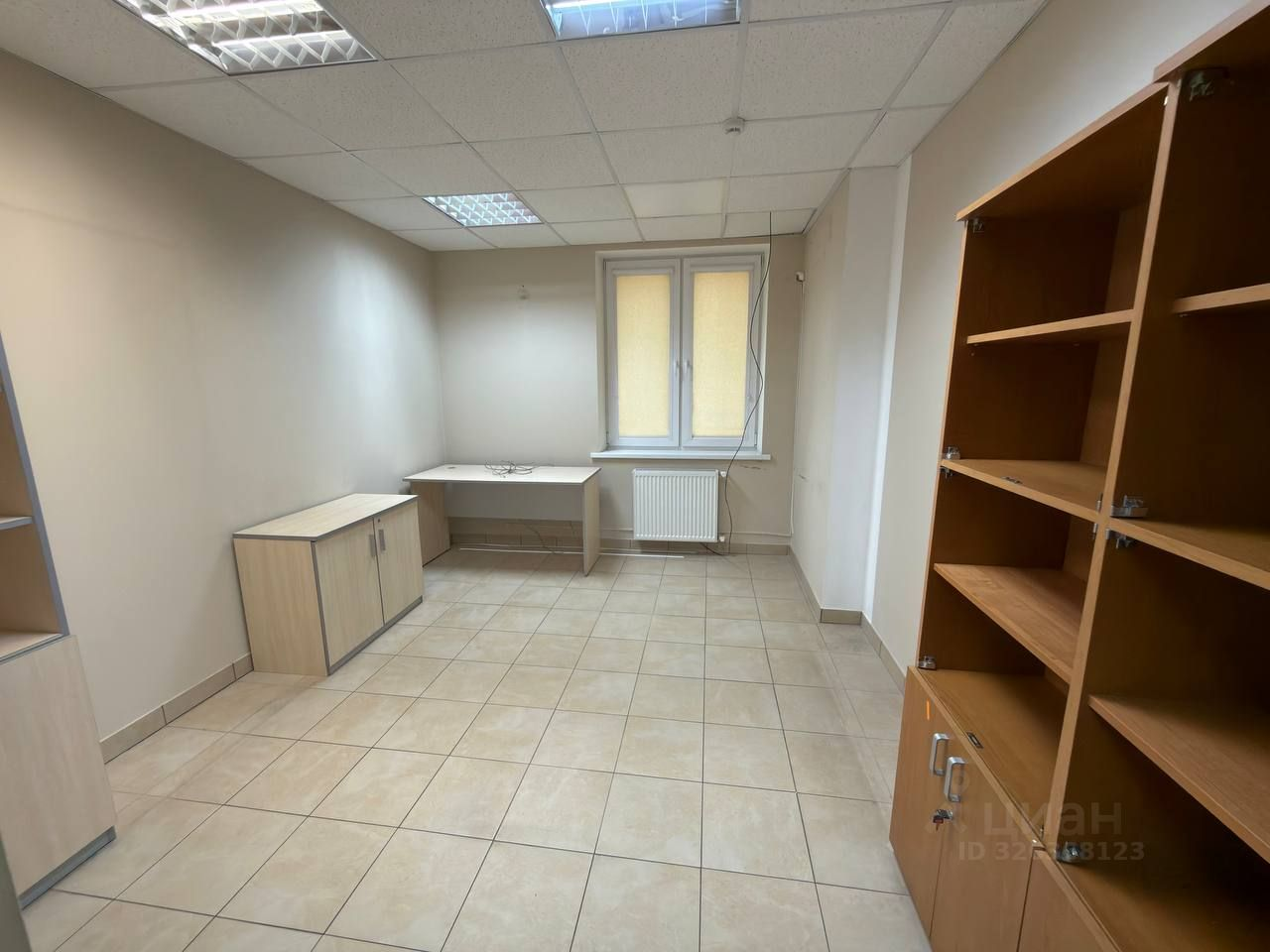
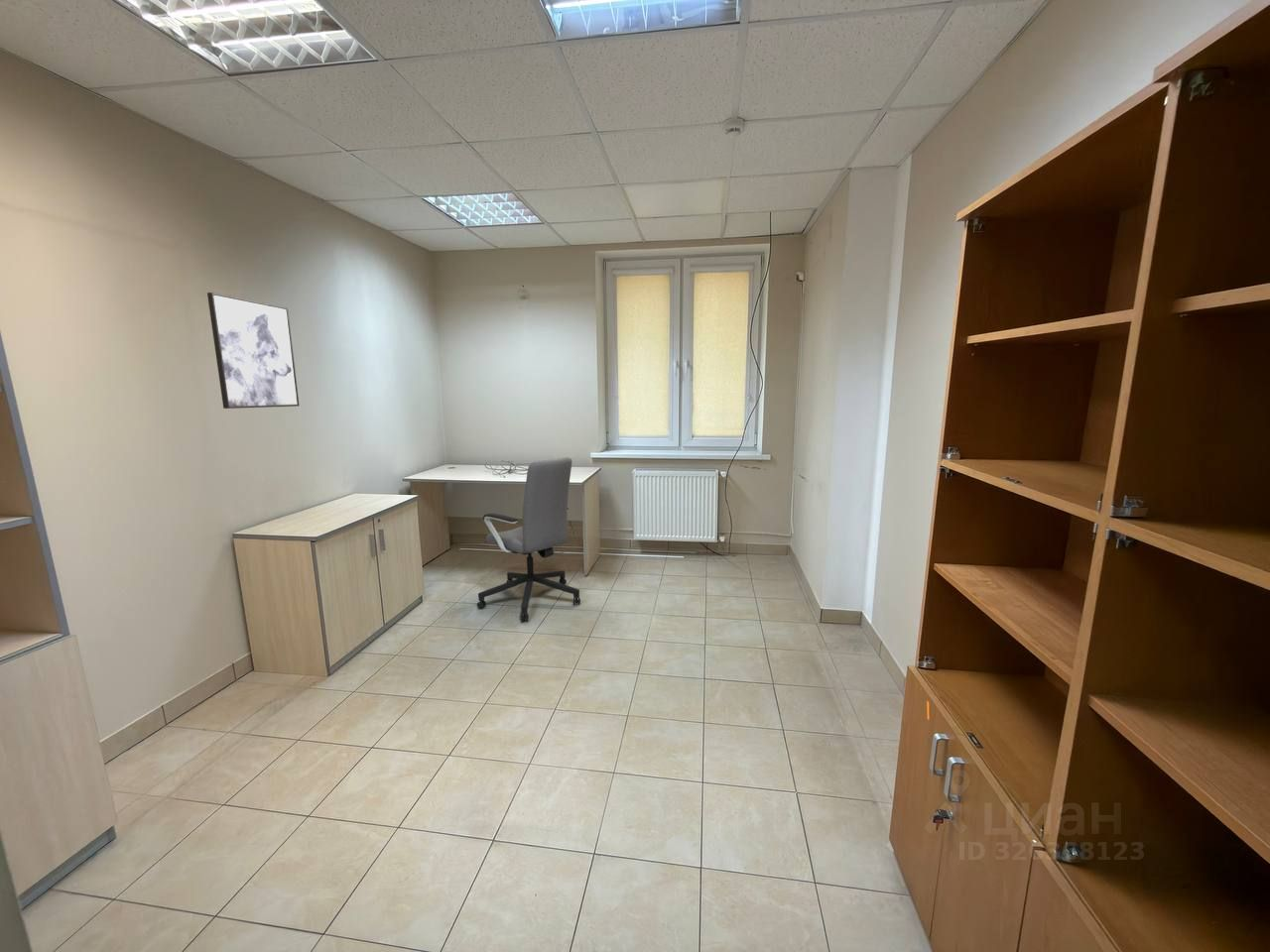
+ wall art [206,292,300,410]
+ office chair [476,456,581,623]
